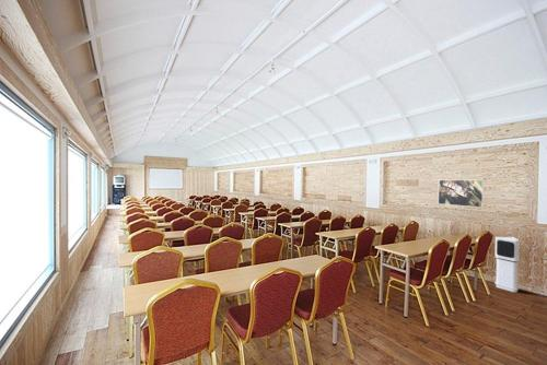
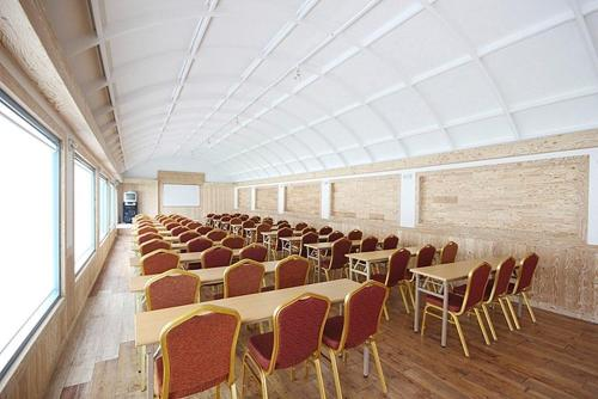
- air purifier [493,236,521,293]
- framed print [438,179,485,209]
